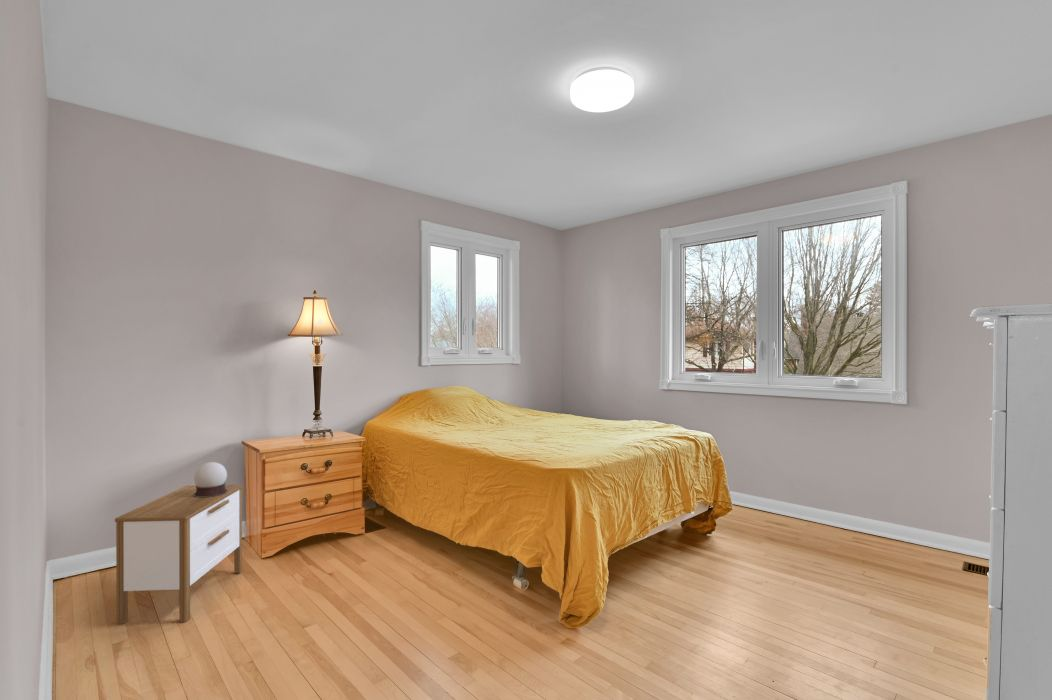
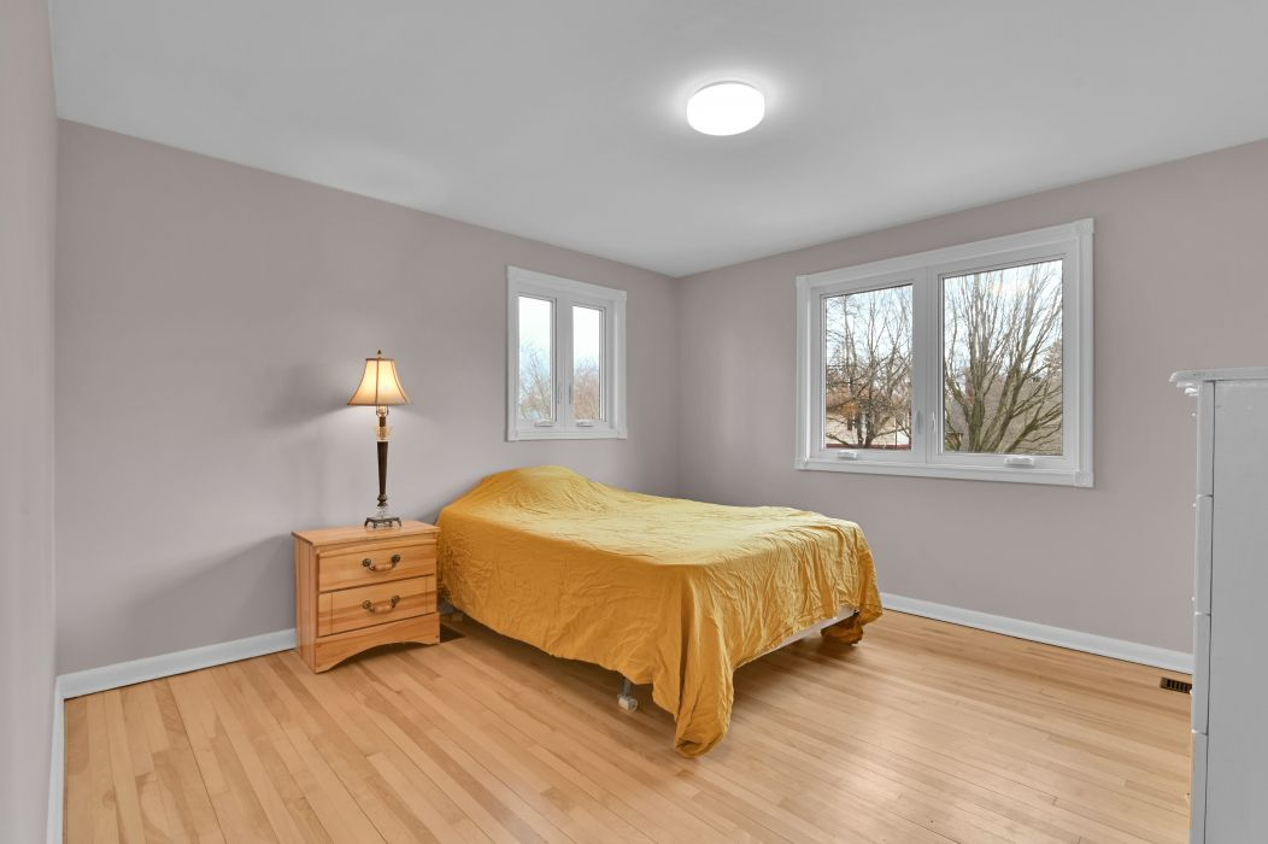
- snow globe [193,461,228,497]
- nightstand [114,484,243,625]
